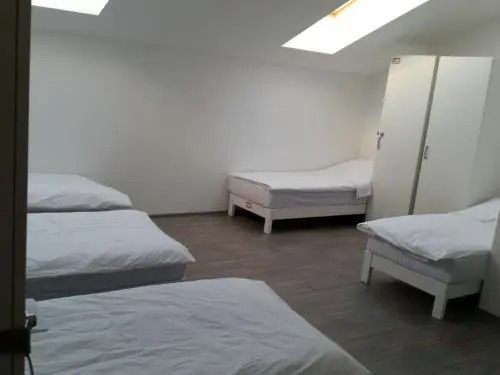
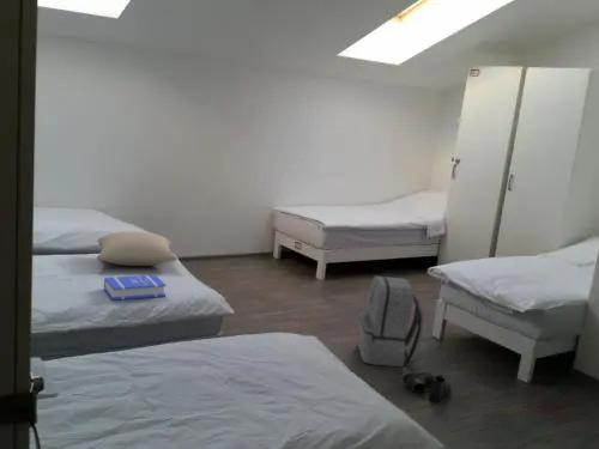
+ boots [401,371,452,404]
+ book [103,274,168,302]
+ pillow [96,231,179,267]
+ backpack [357,275,424,368]
